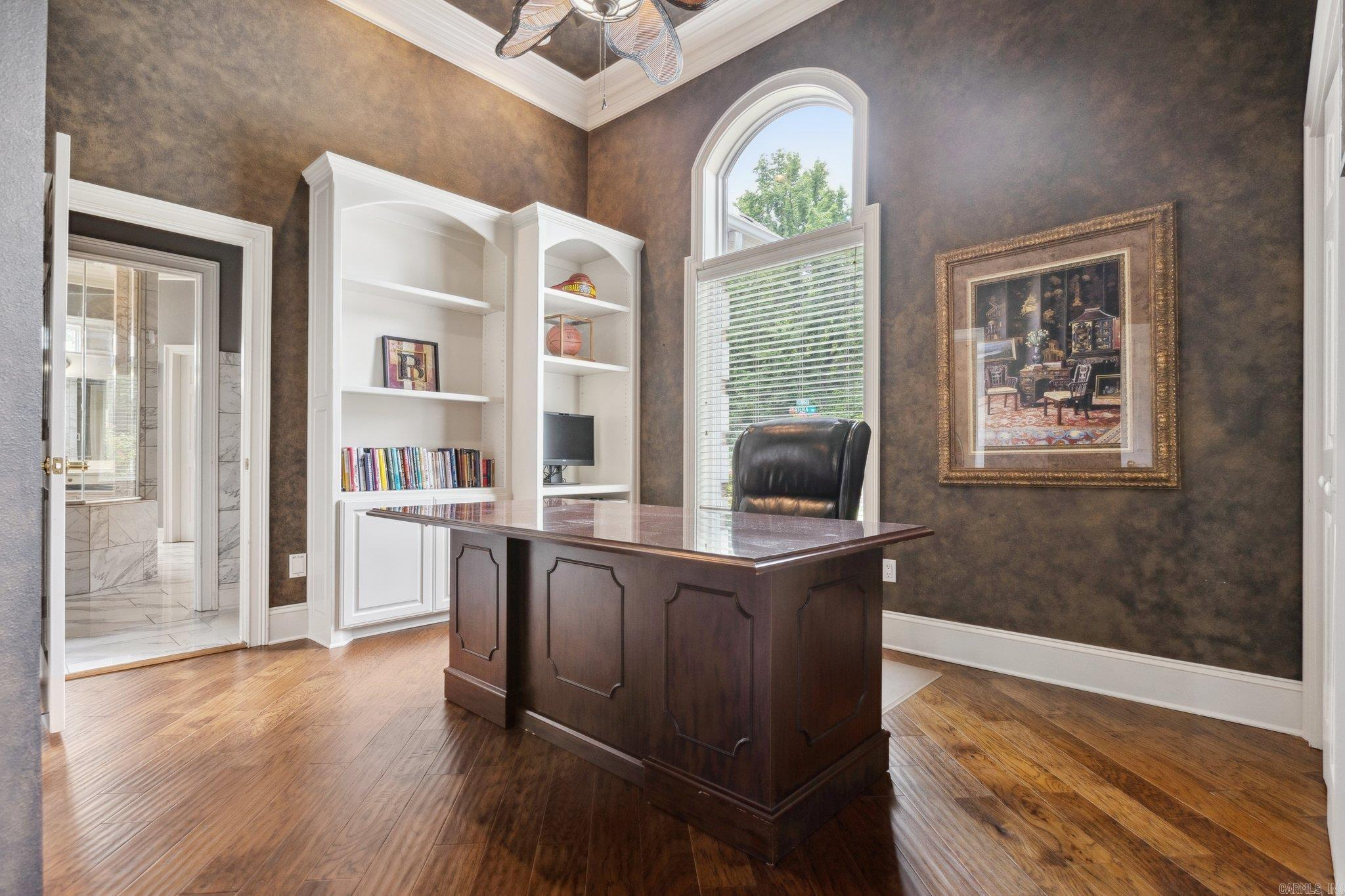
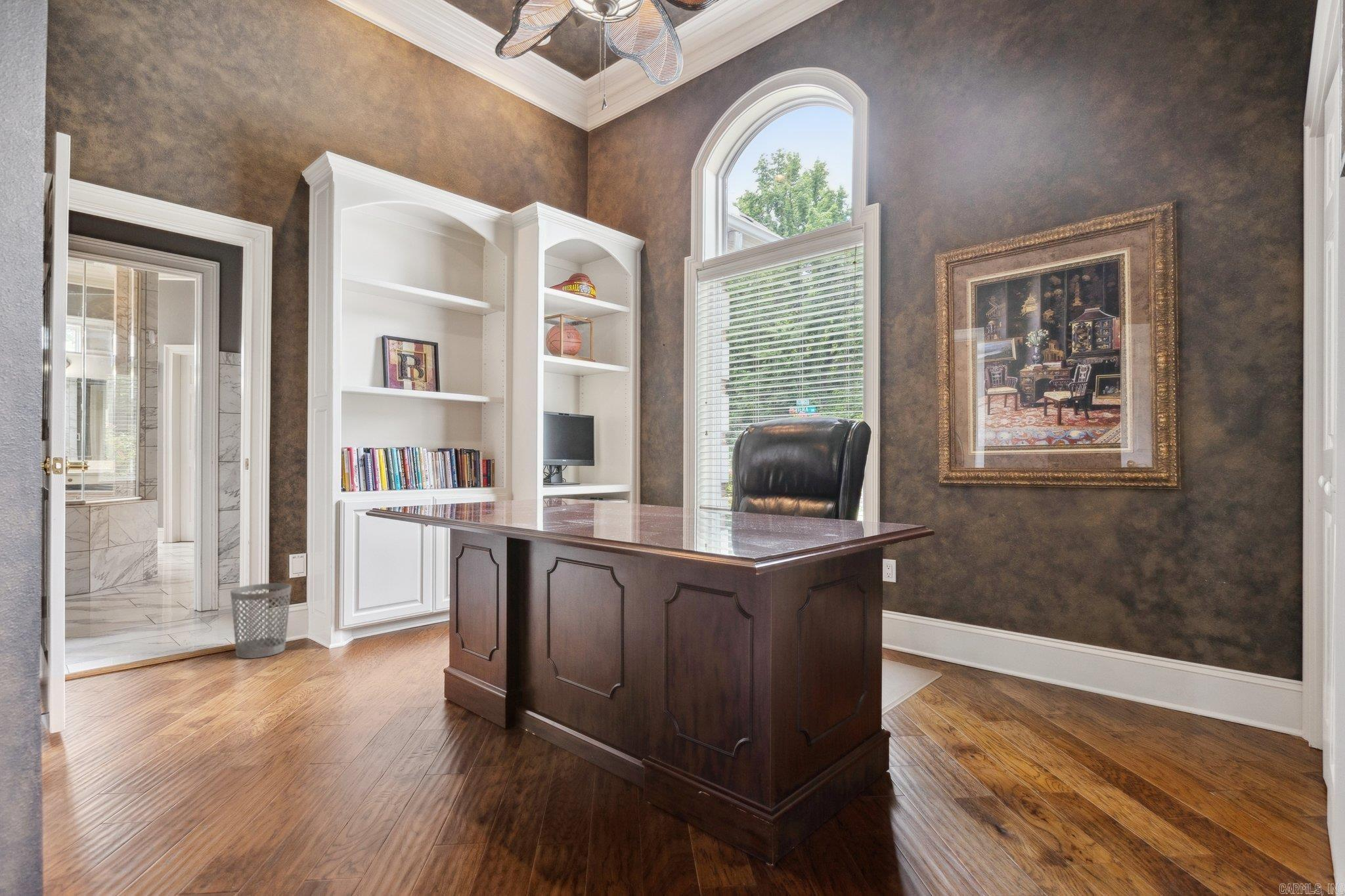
+ wastebasket [230,582,292,659]
